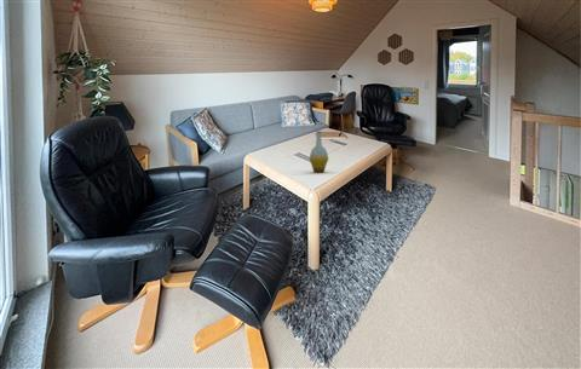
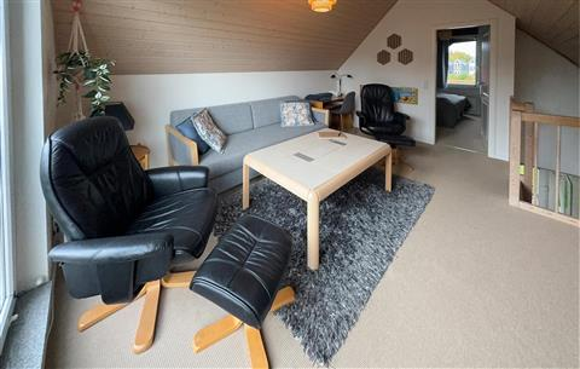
- bottle [307,131,329,174]
